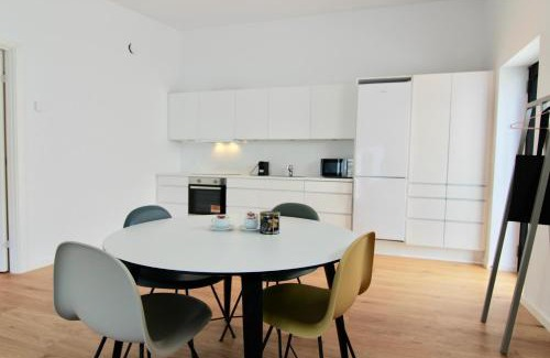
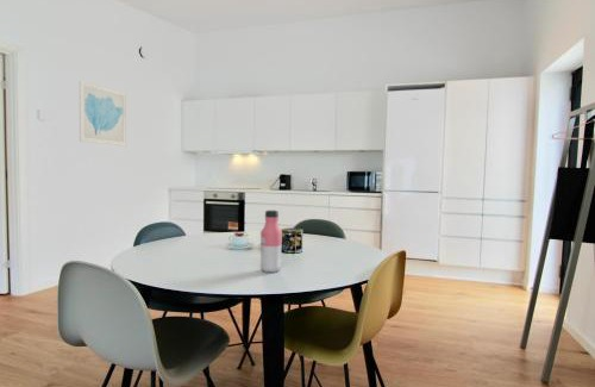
+ wall art [79,80,127,148]
+ water bottle [259,210,283,274]
